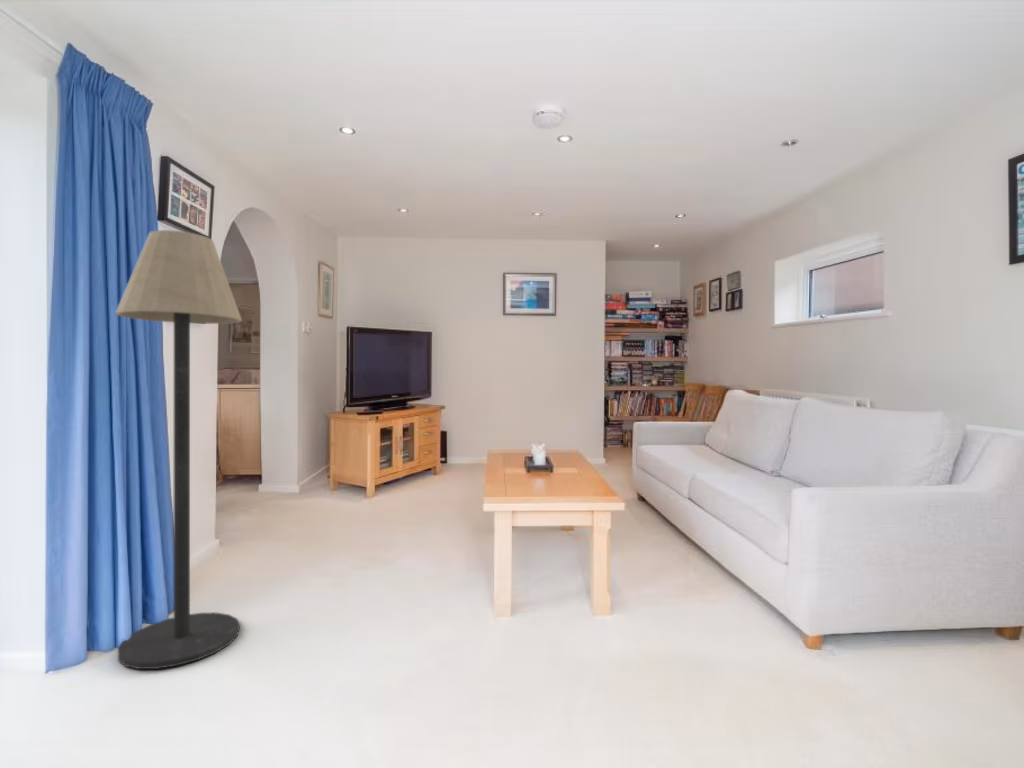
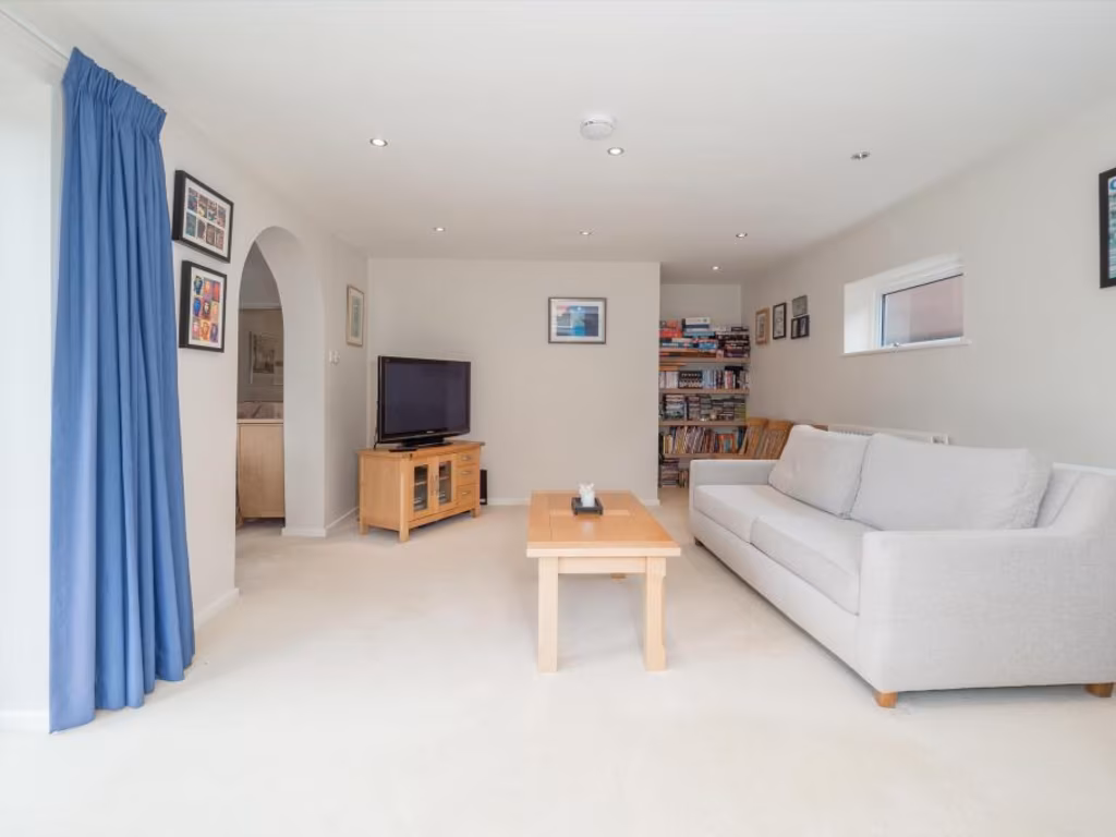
- floor lamp [114,229,243,670]
